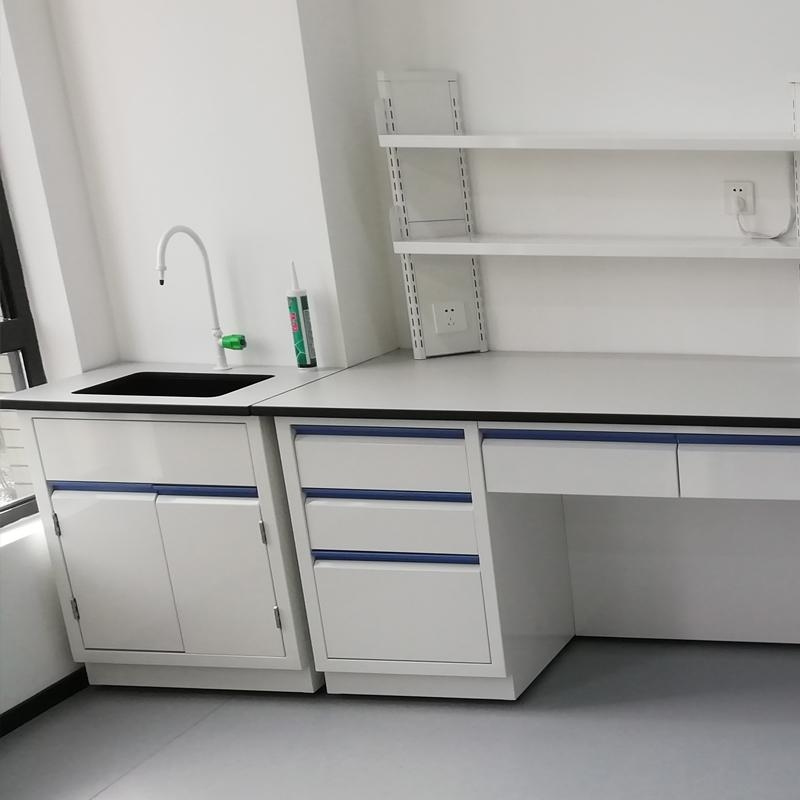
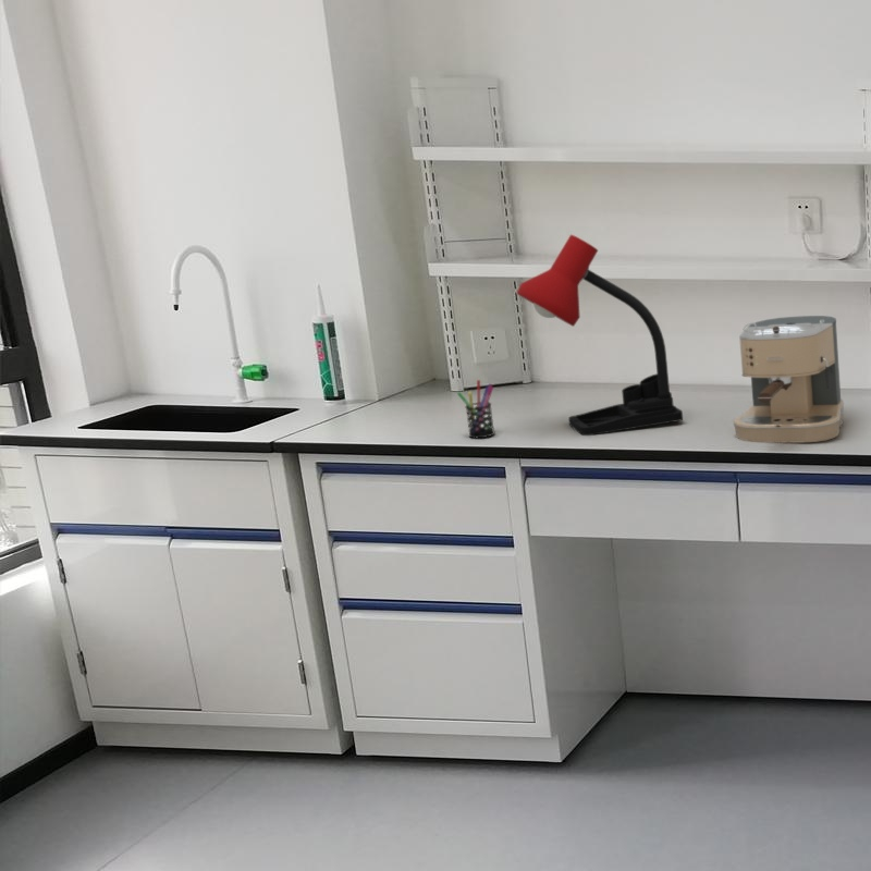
+ pen holder [456,379,495,439]
+ desk lamp [516,234,684,437]
+ coffee maker [732,315,845,444]
